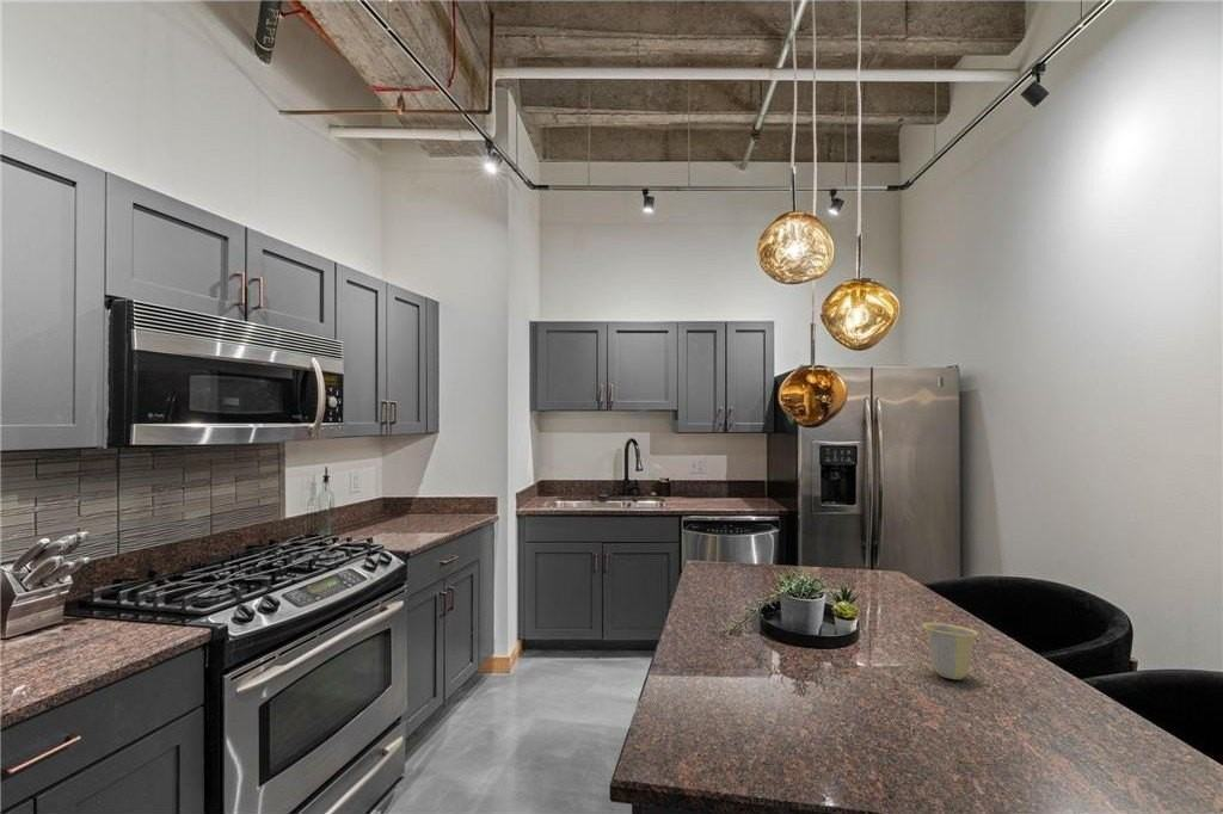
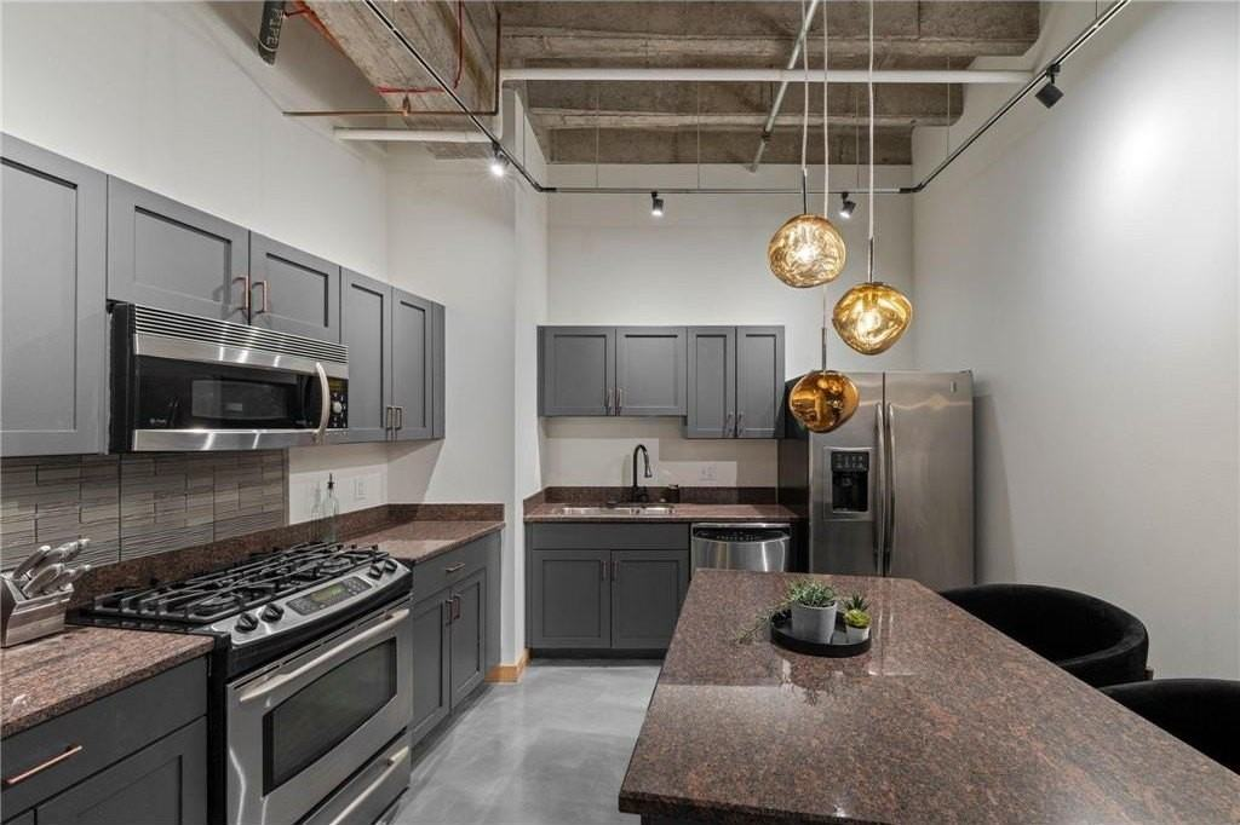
- cup [921,622,979,680]
